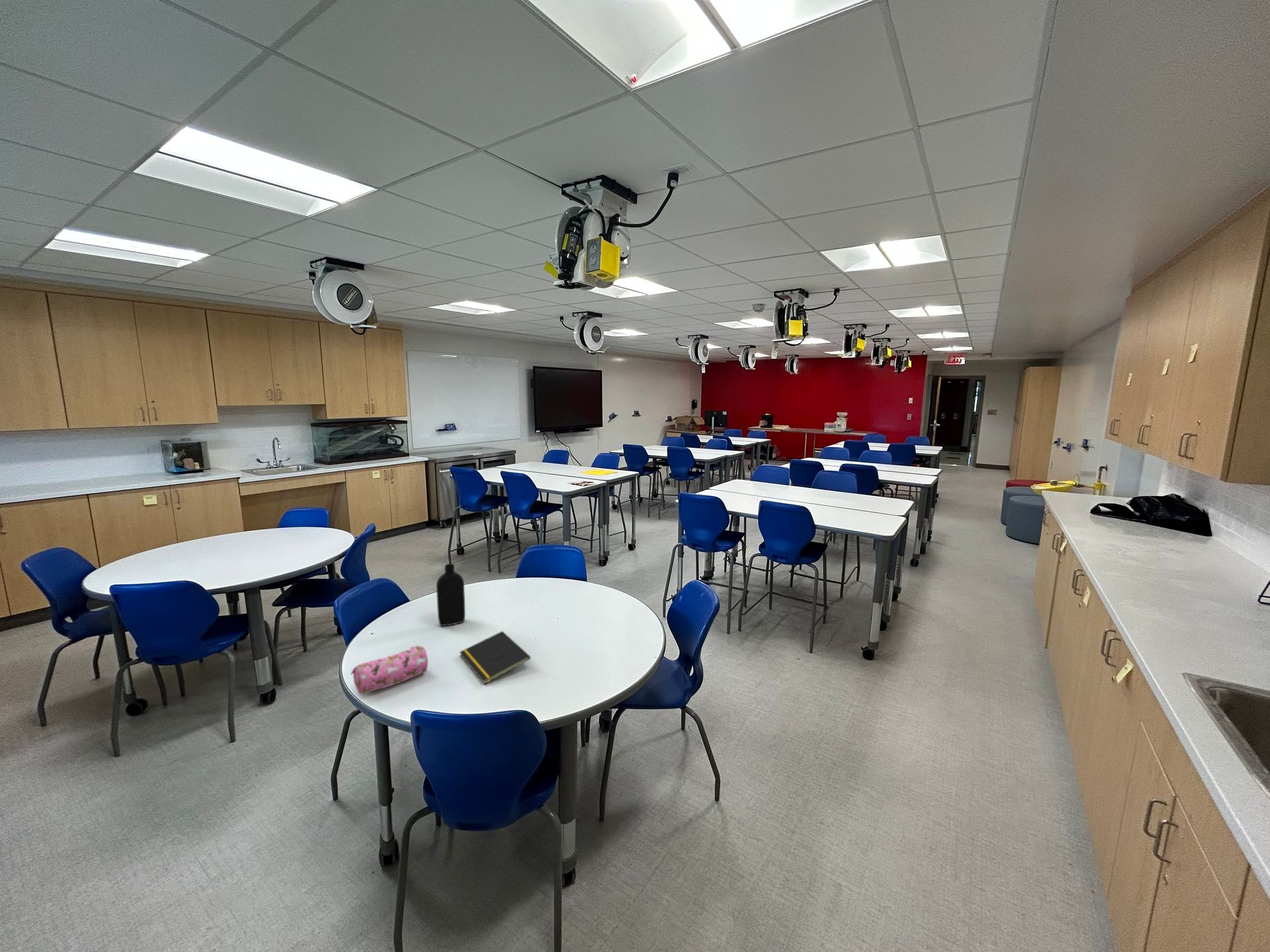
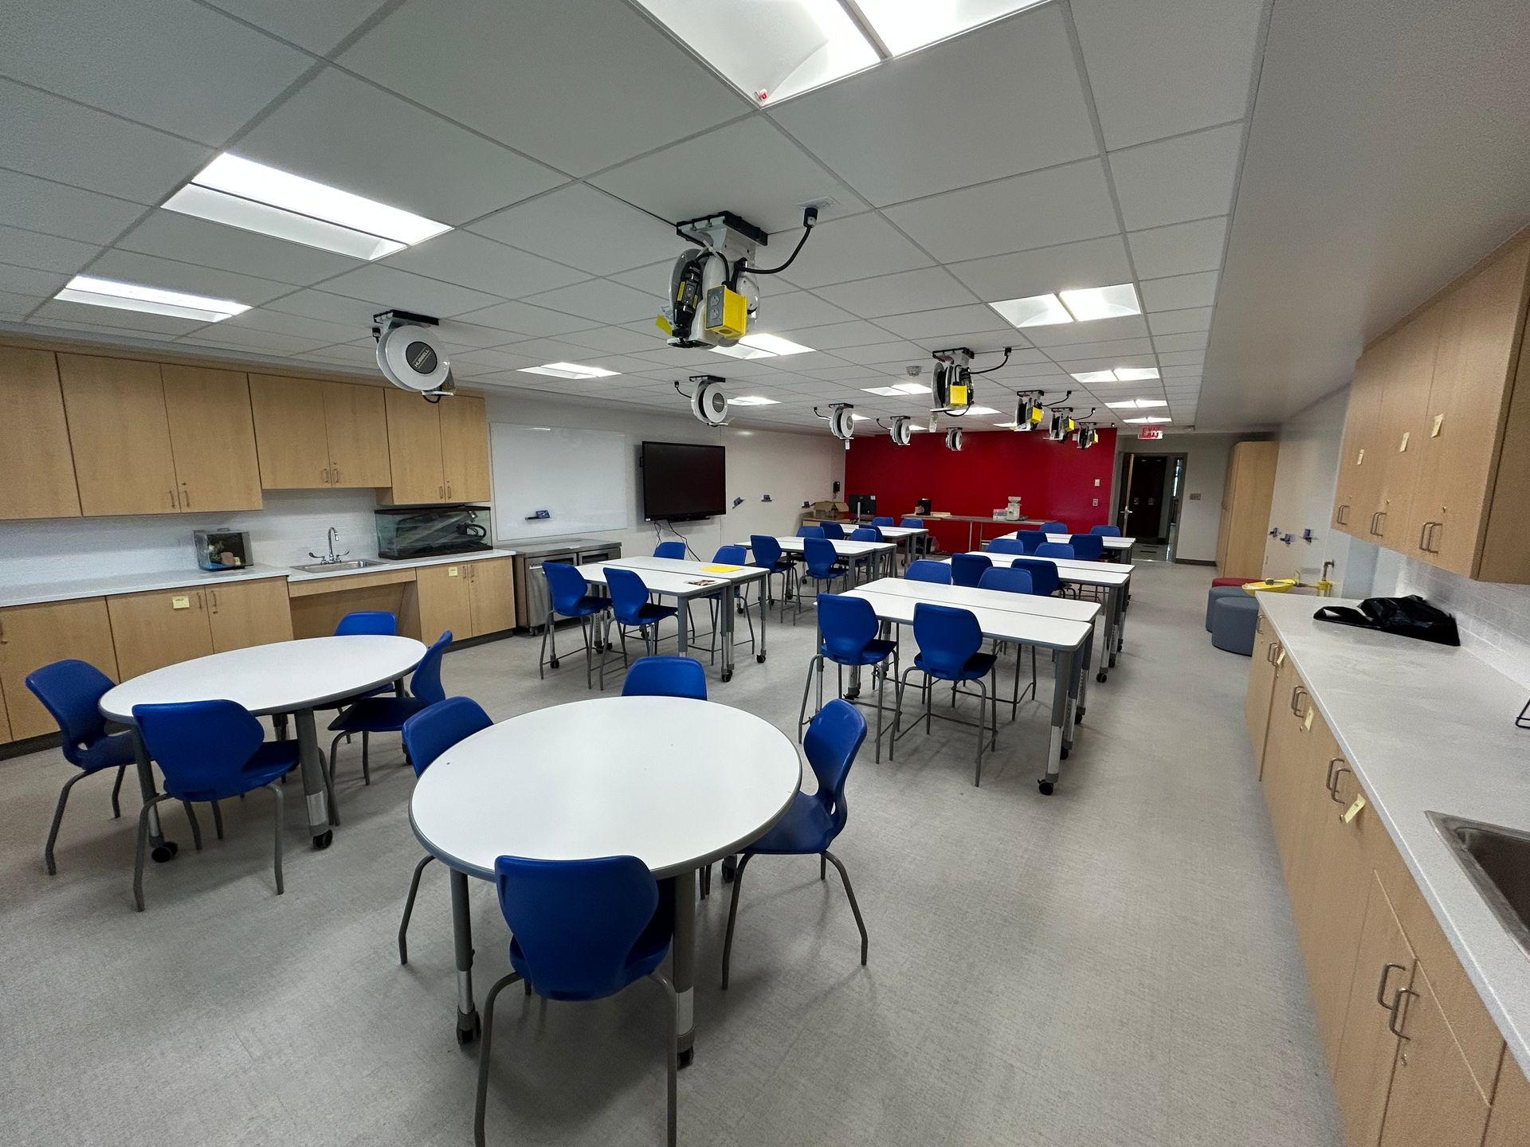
- pencil case [350,645,429,695]
- bottle [436,563,466,627]
- notepad [459,631,531,685]
